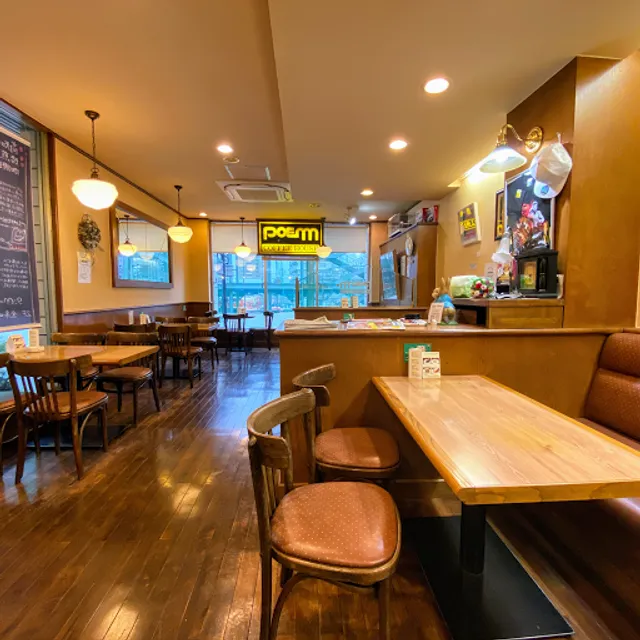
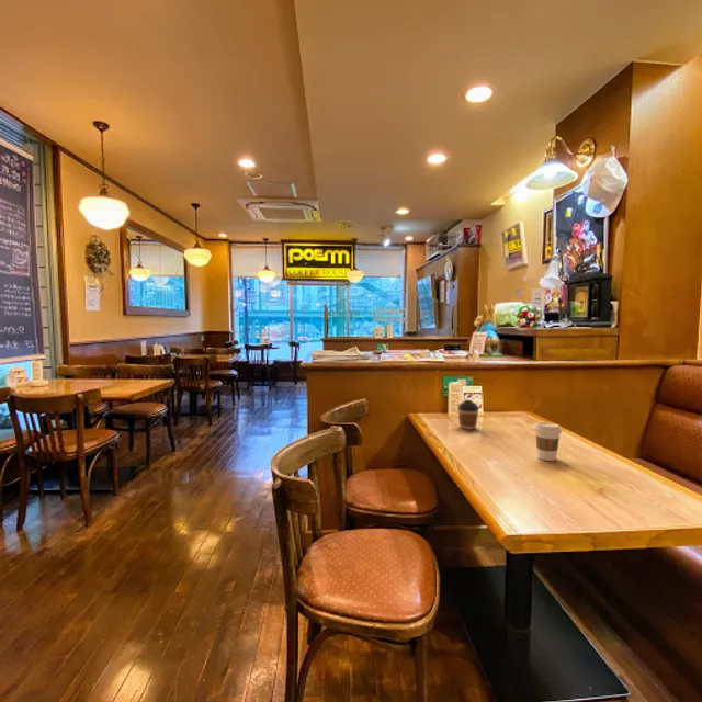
+ coffee cup [456,399,480,431]
+ coffee cup [533,421,563,462]
